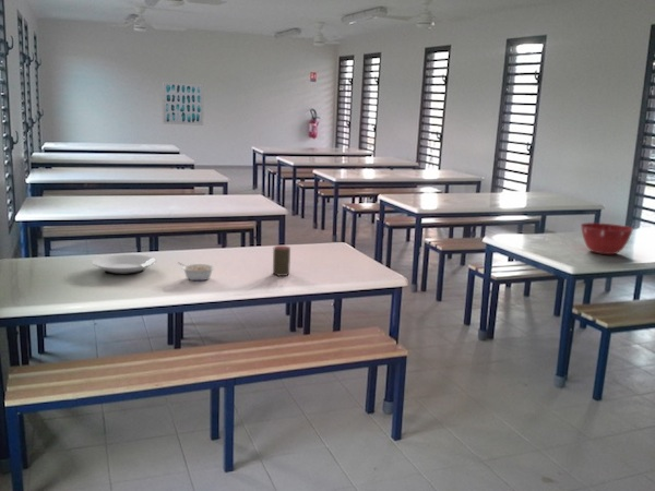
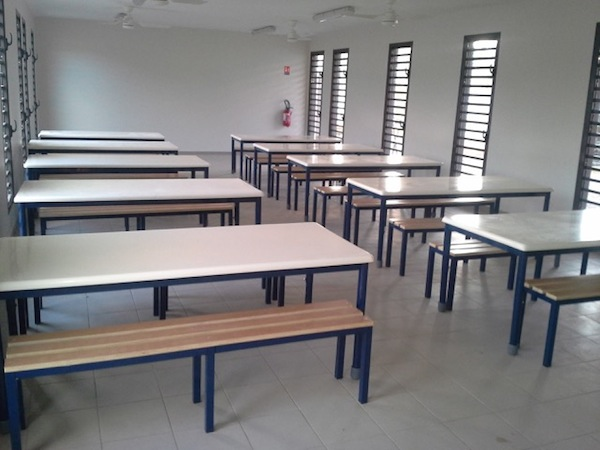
- mixing bowl [580,221,634,255]
- wall art [162,81,205,127]
- plate [91,253,157,276]
- legume [177,262,216,282]
- cup [272,244,291,277]
